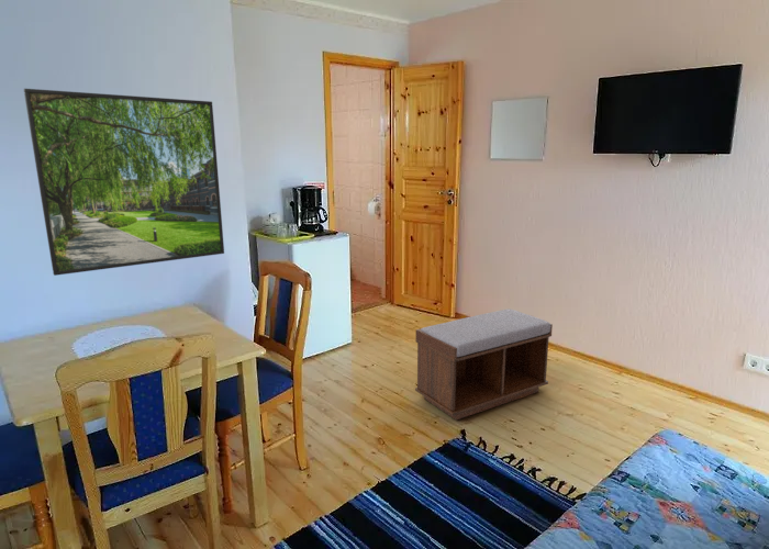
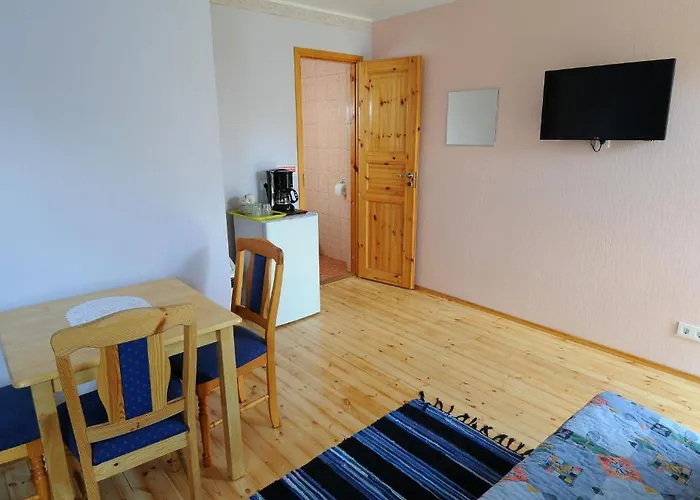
- bench [414,307,554,421]
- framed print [23,88,225,277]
